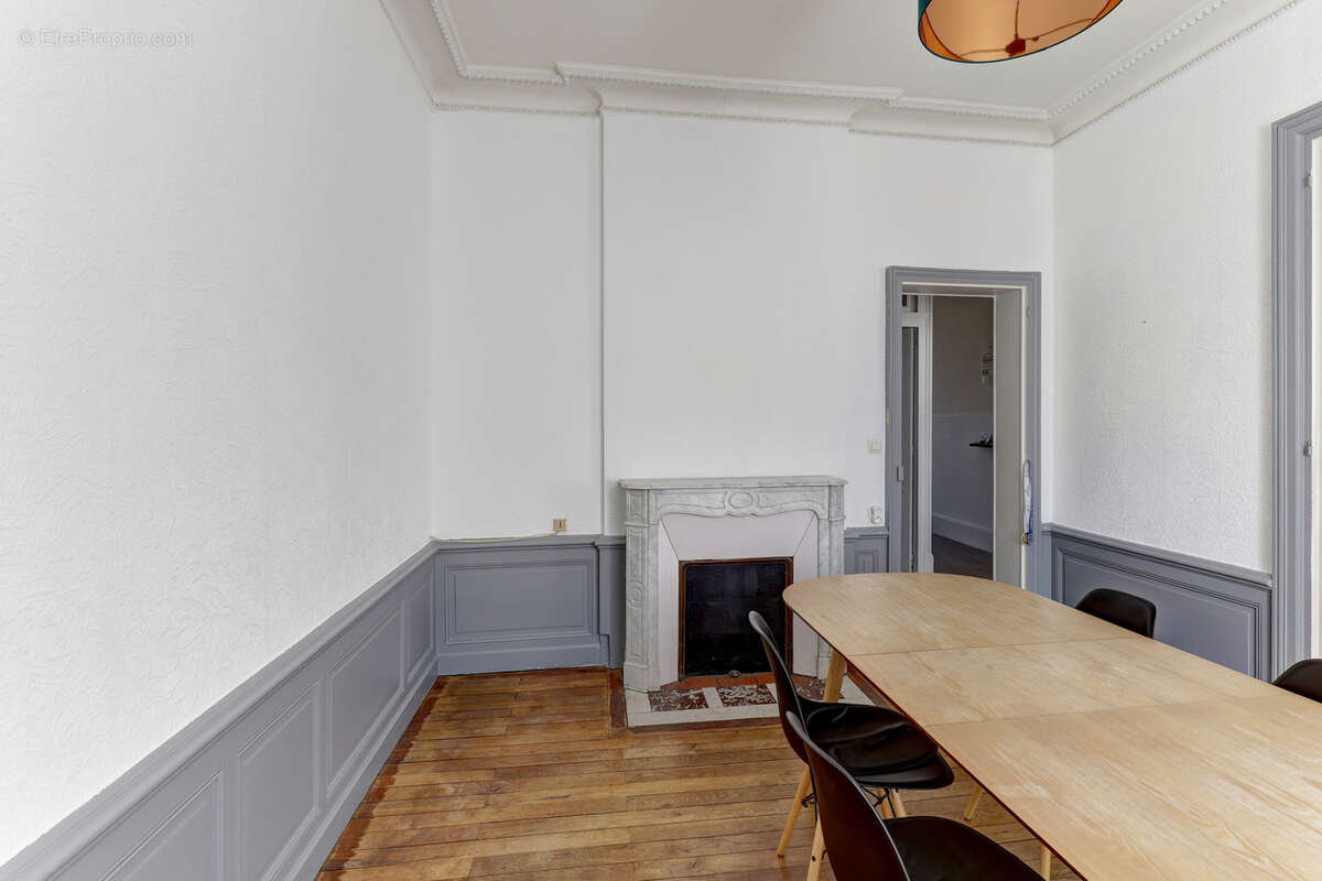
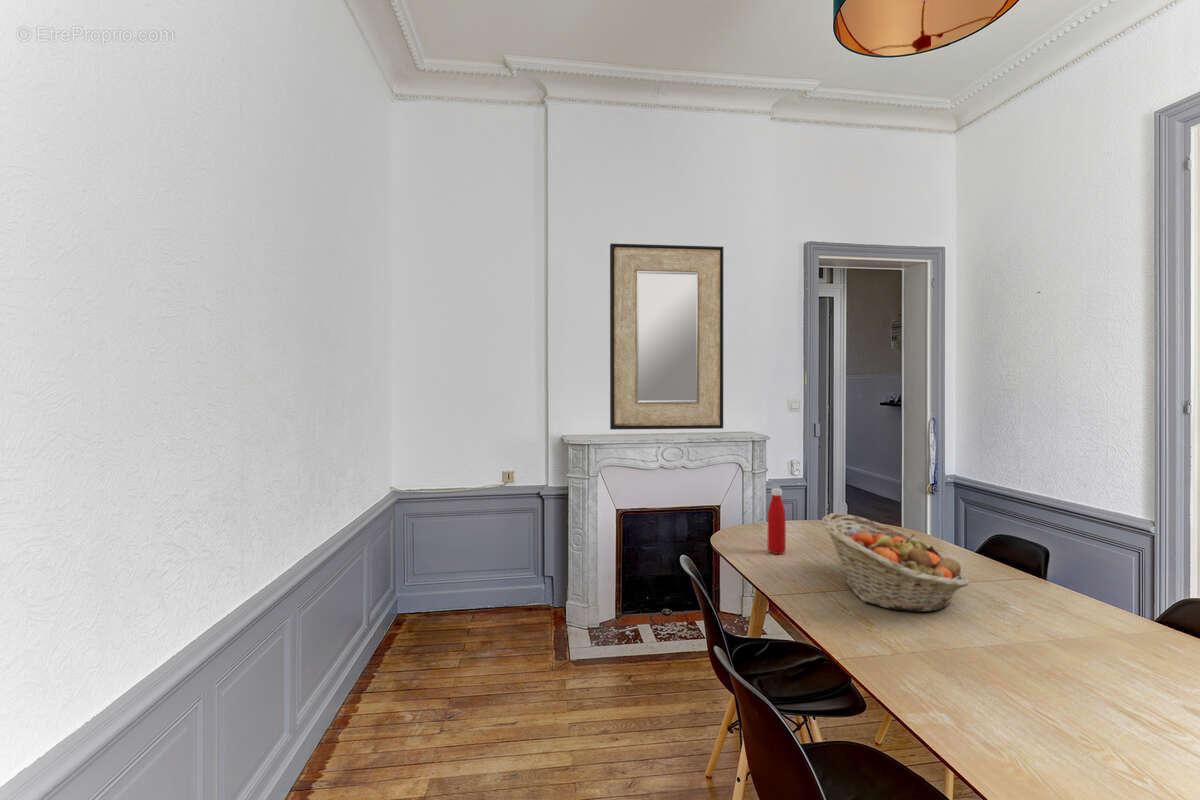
+ home mirror [609,243,724,430]
+ fruit basket [821,512,970,613]
+ bottle [767,487,787,555]
